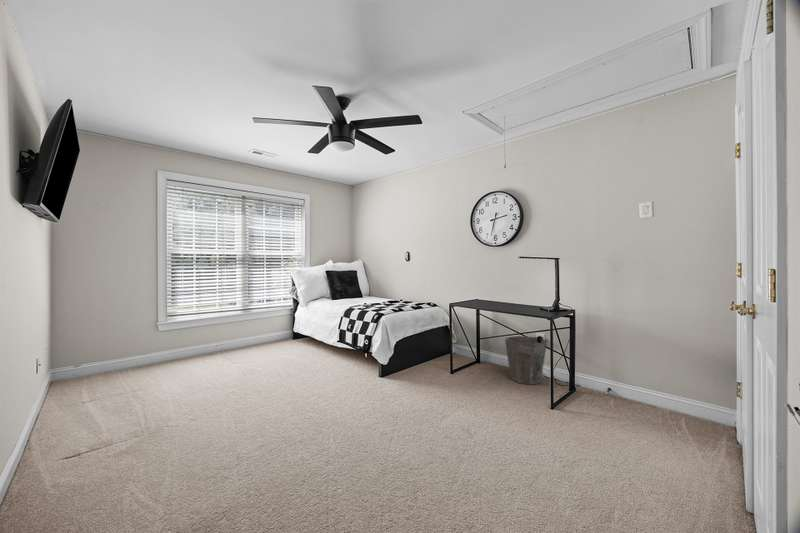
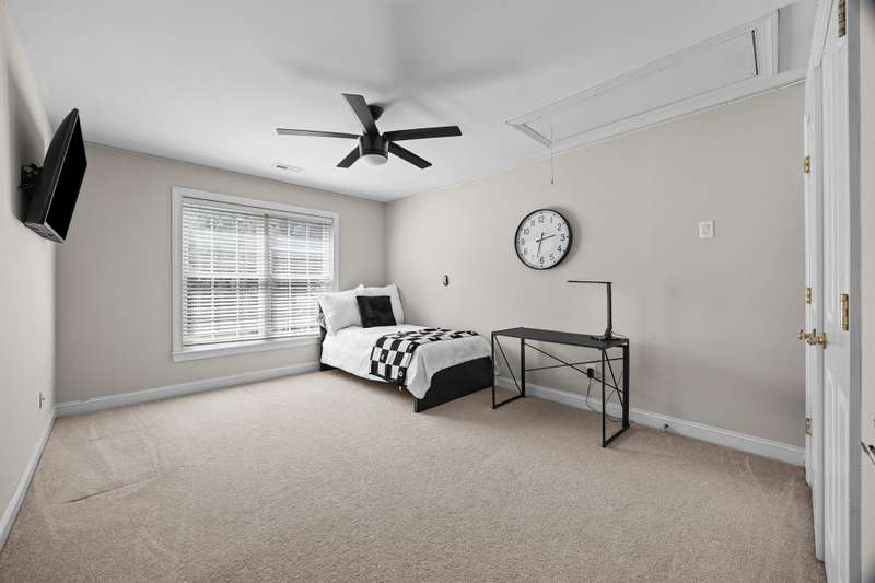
- waste bin [504,335,548,385]
